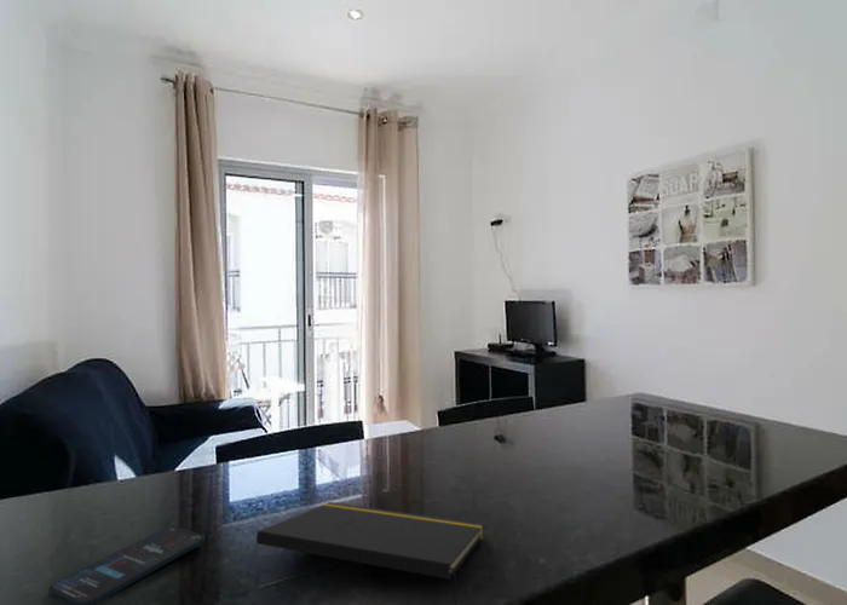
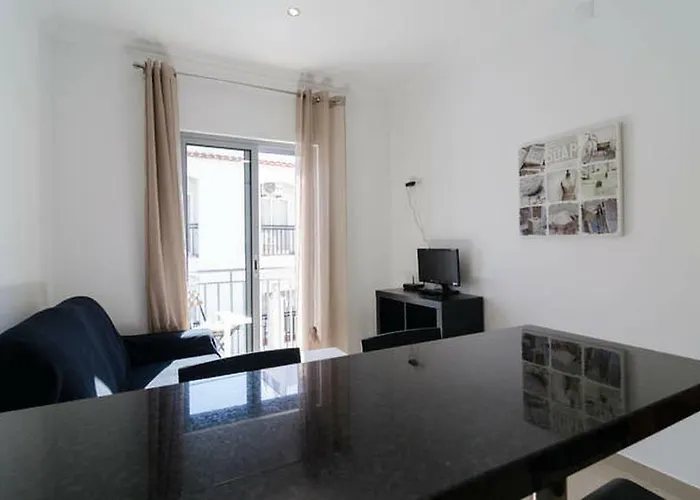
- smartphone [47,525,206,605]
- notepad [255,501,485,605]
